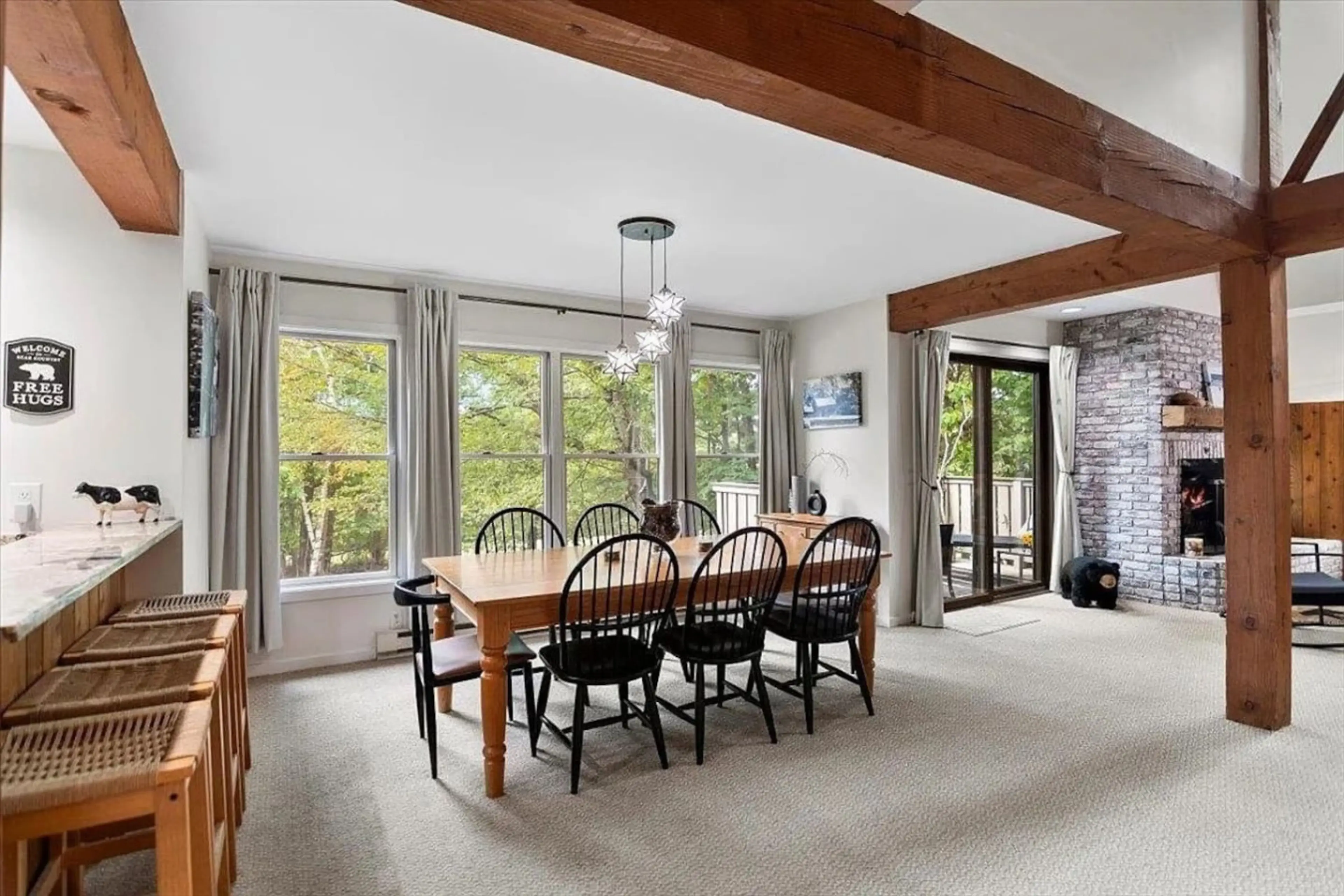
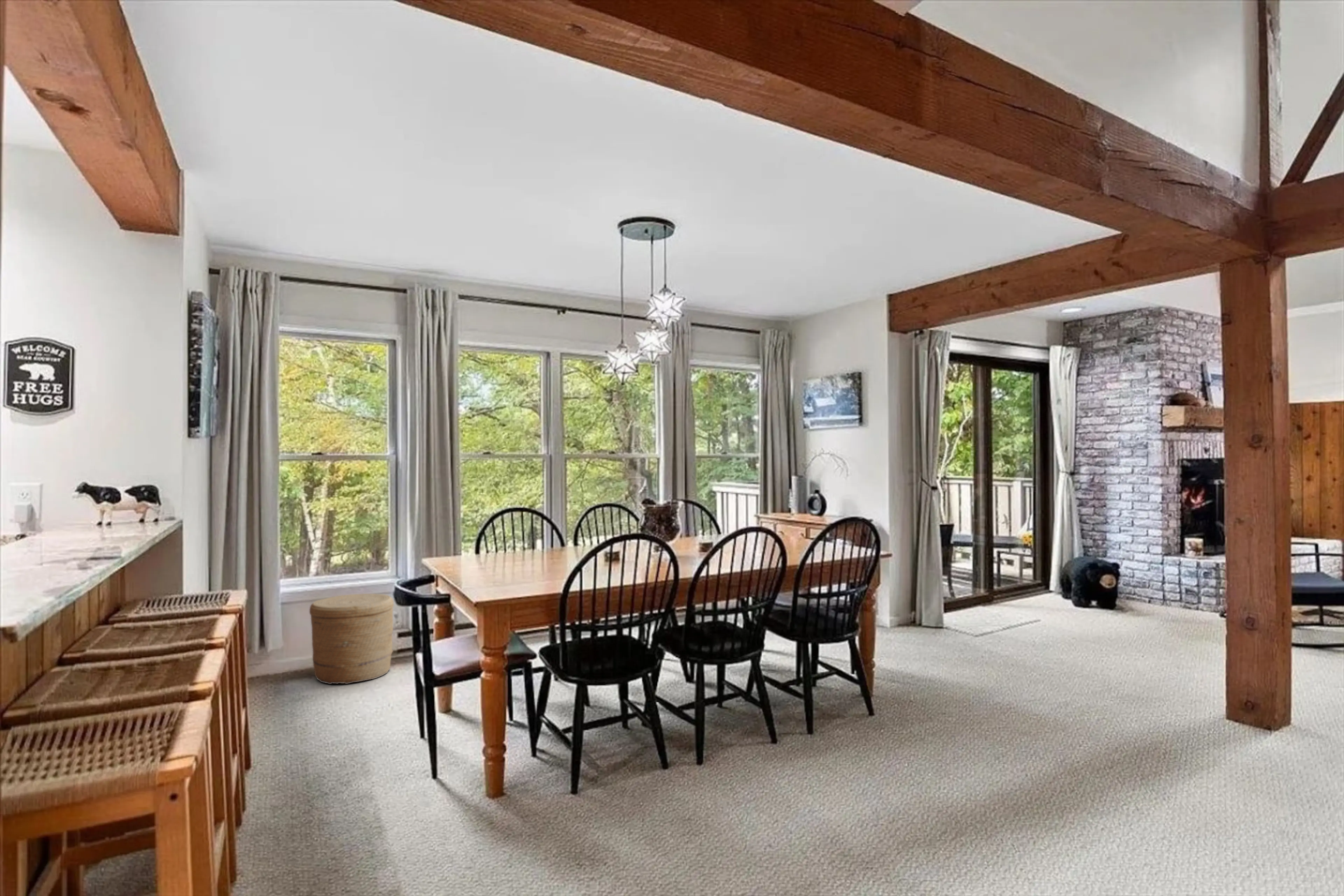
+ woven basket [309,593,394,685]
